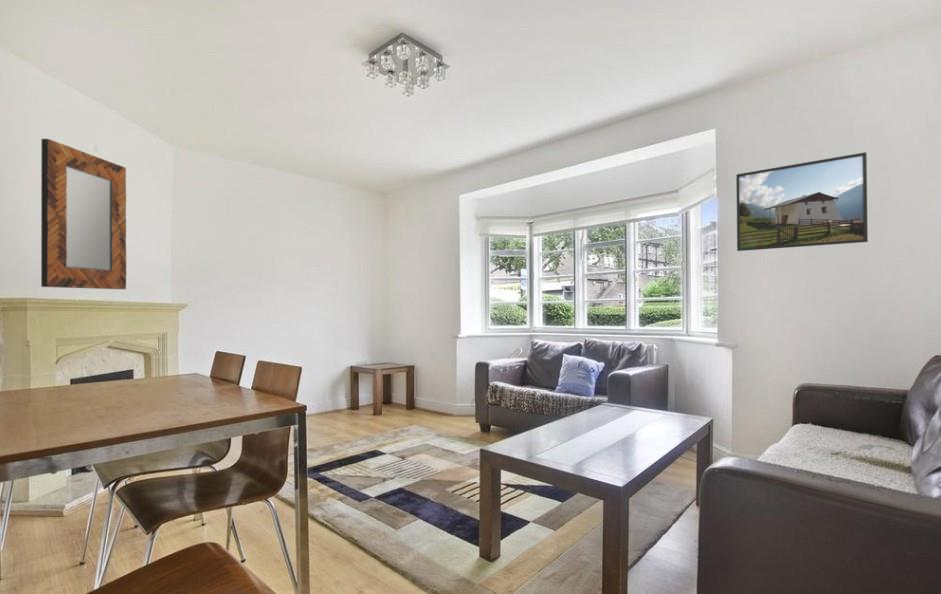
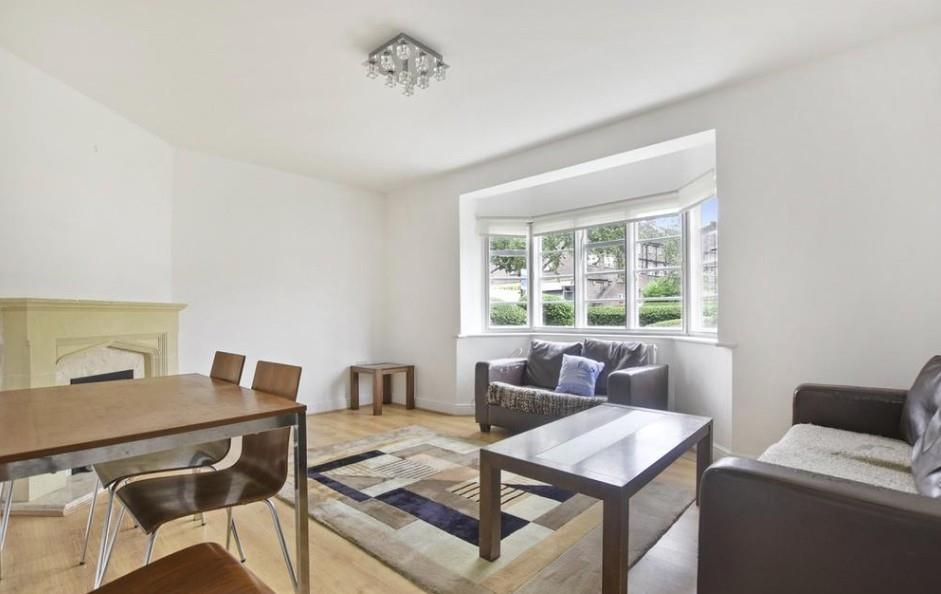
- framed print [735,151,869,252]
- home mirror [40,138,127,290]
